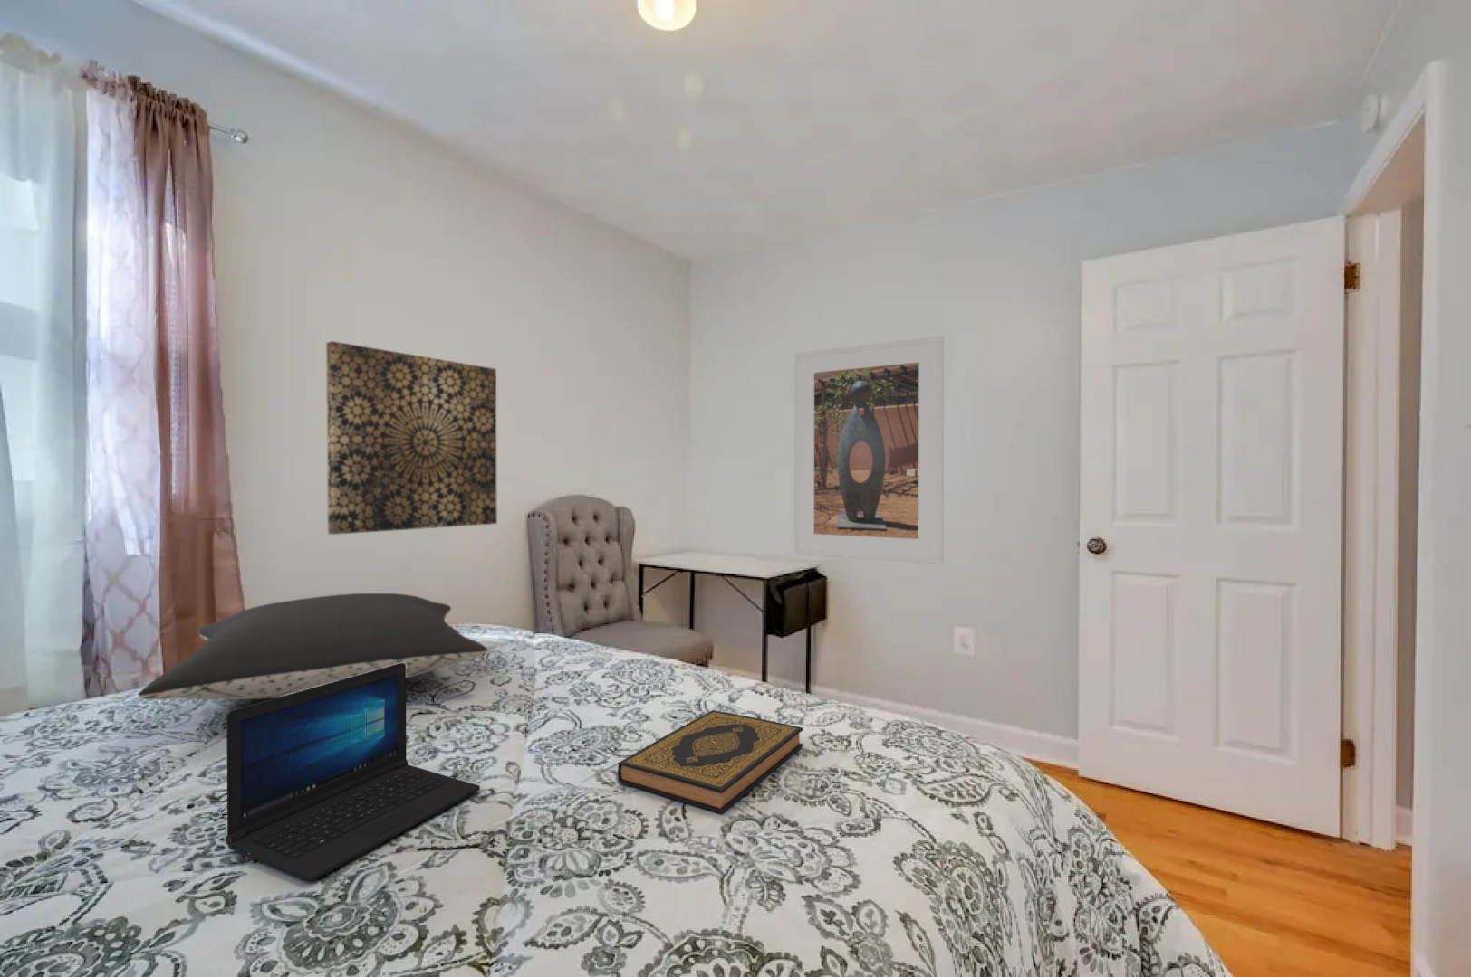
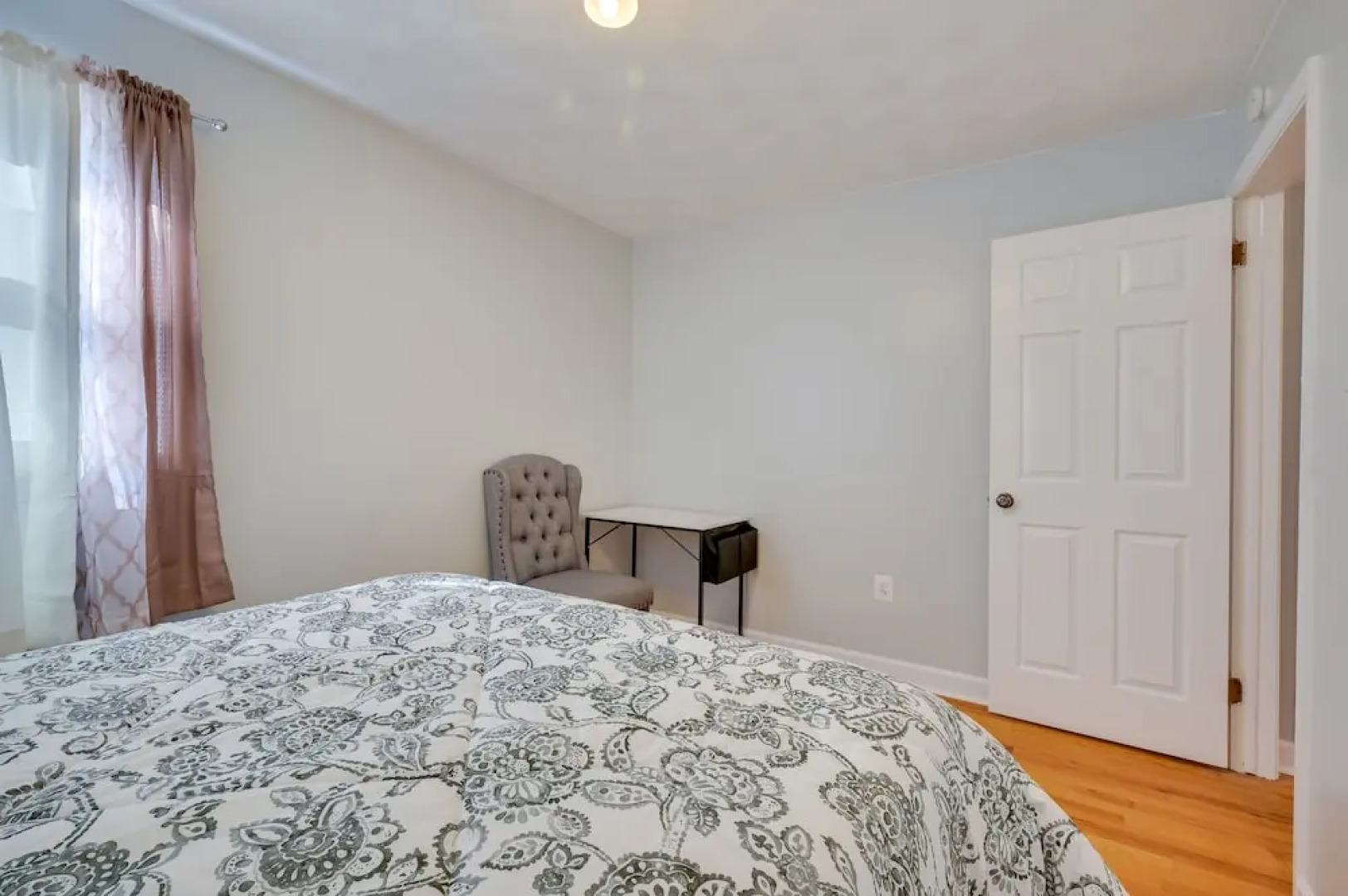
- wall art [325,340,499,535]
- laptop [225,663,481,882]
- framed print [793,335,945,566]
- hardback book [617,709,803,815]
- pillow [136,592,488,700]
